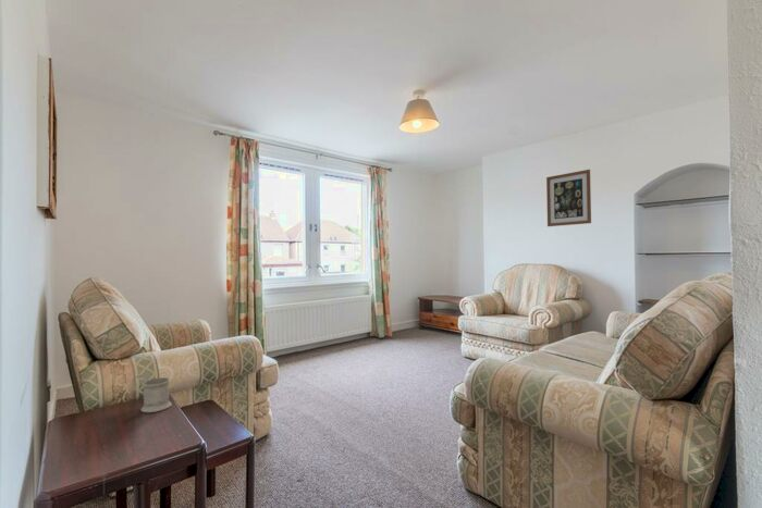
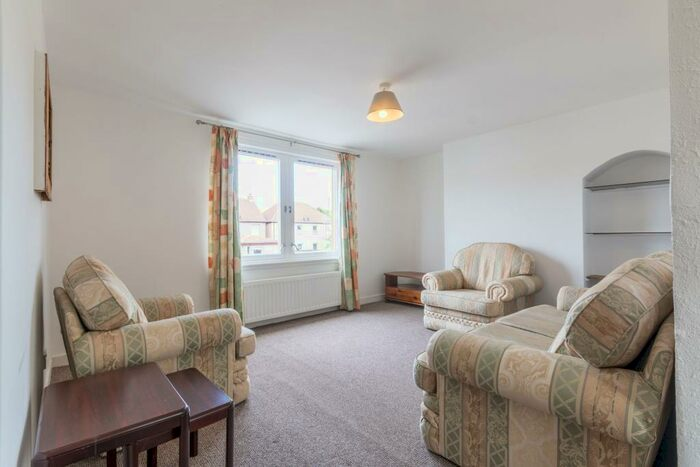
- mug [131,373,173,413]
- wall art [545,169,592,227]
